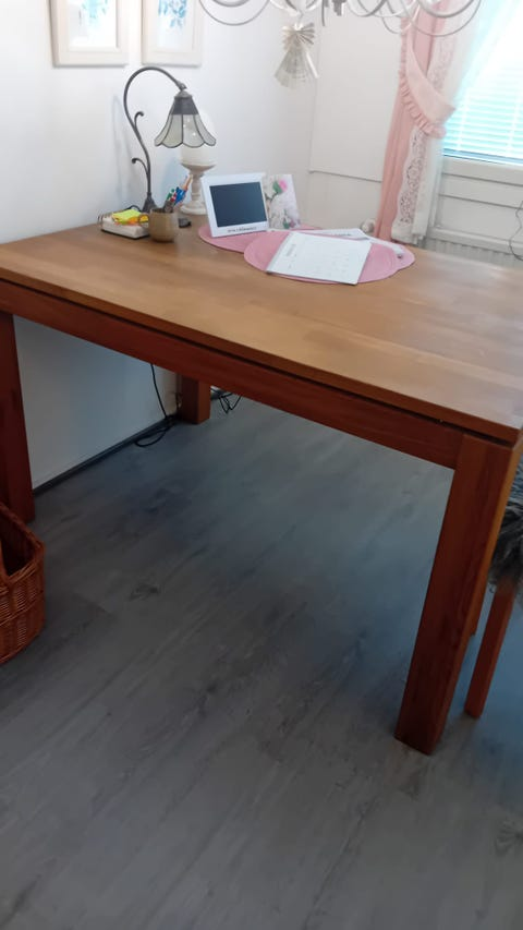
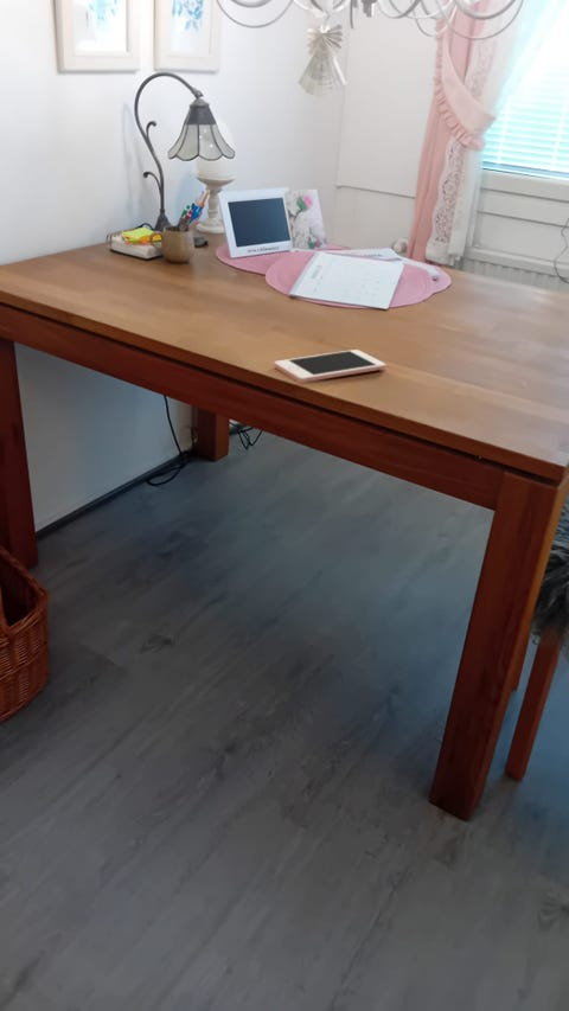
+ cell phone [273,348,386,384]
